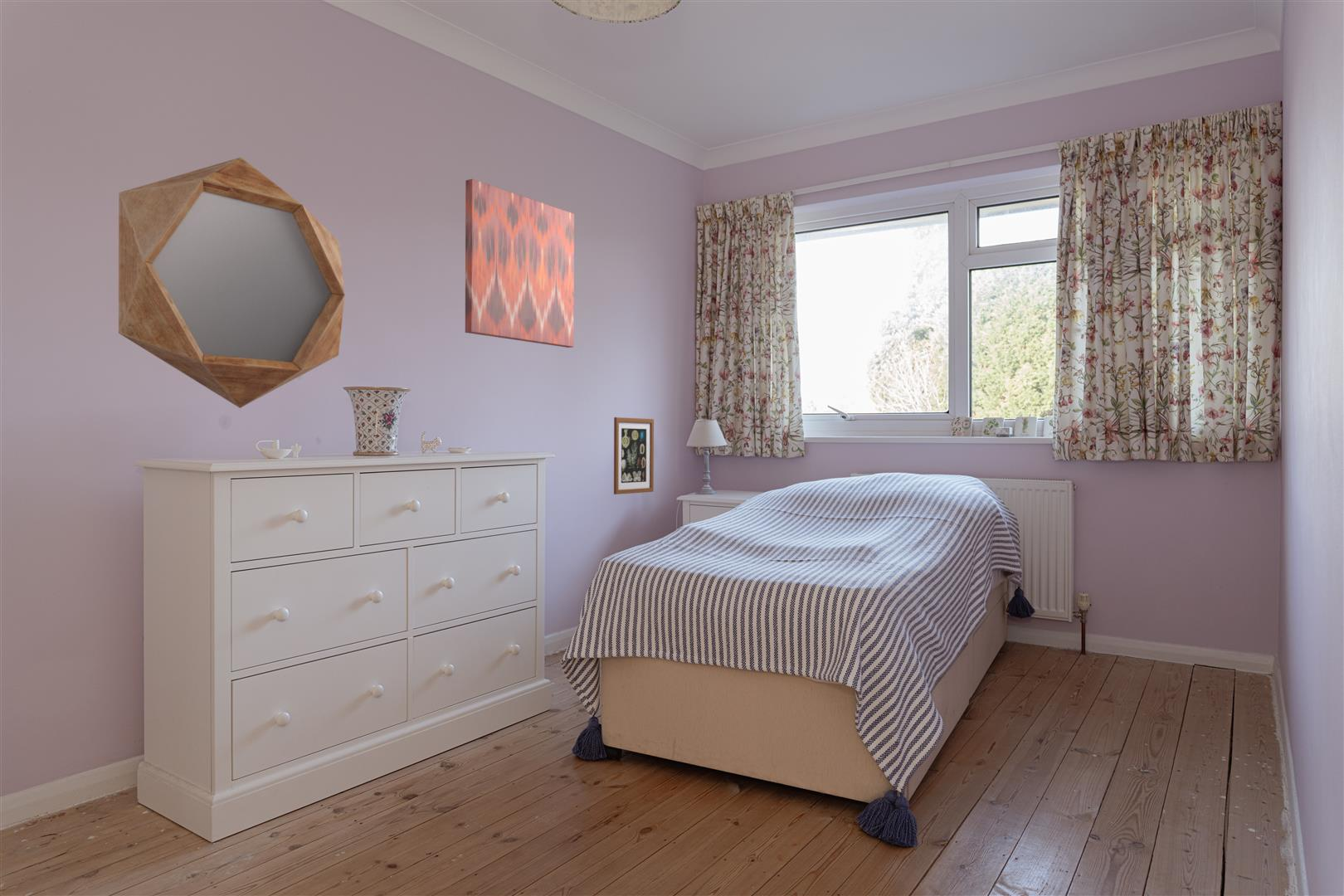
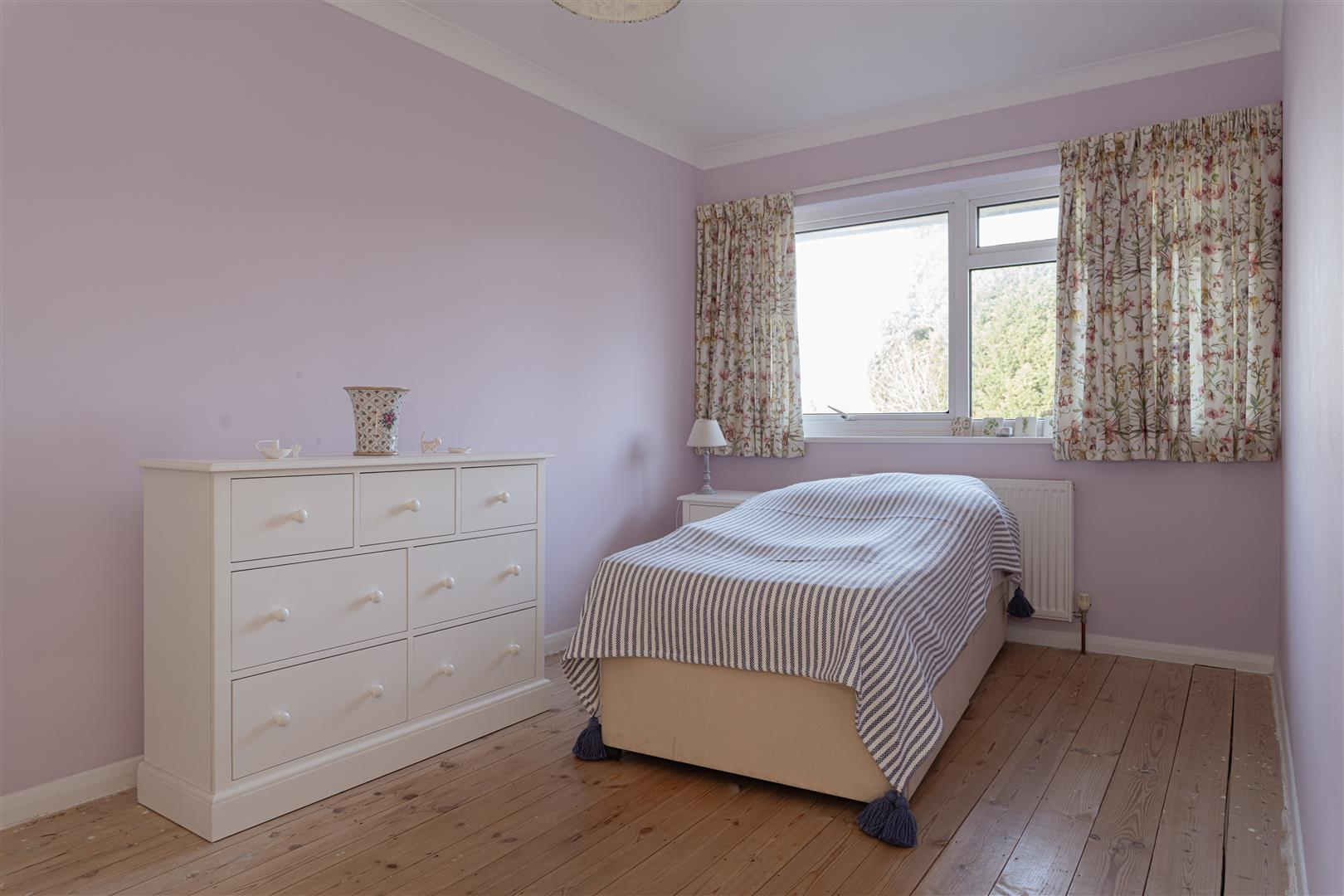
- home mirror [118,157,345,409]
- wall art [465,178,575,348]
- wall art [613,416,655,495]
